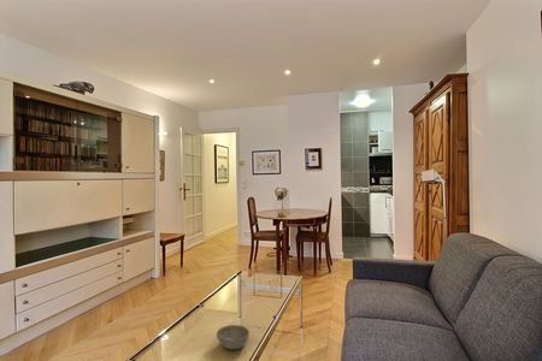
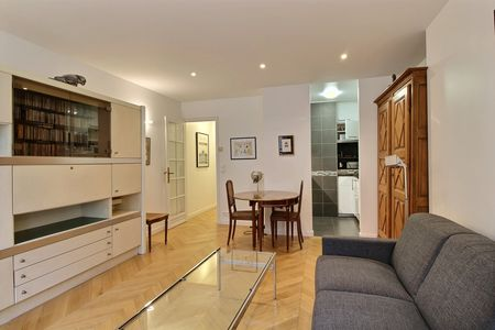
- bowl [216,324,251,350]
